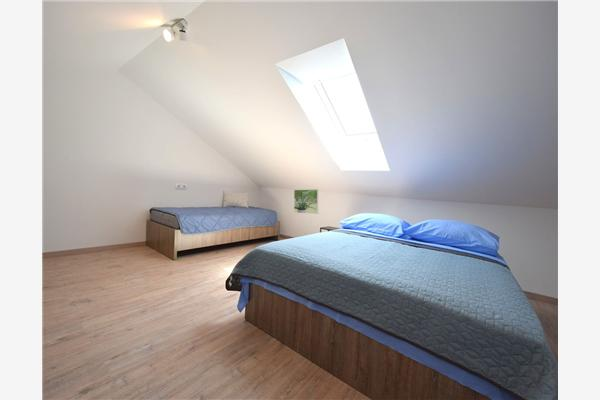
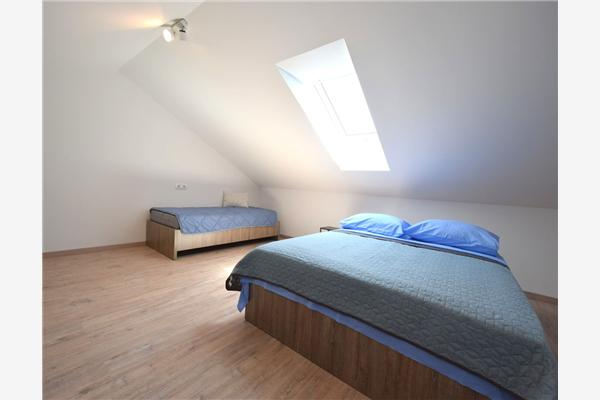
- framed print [293,188,319,215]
